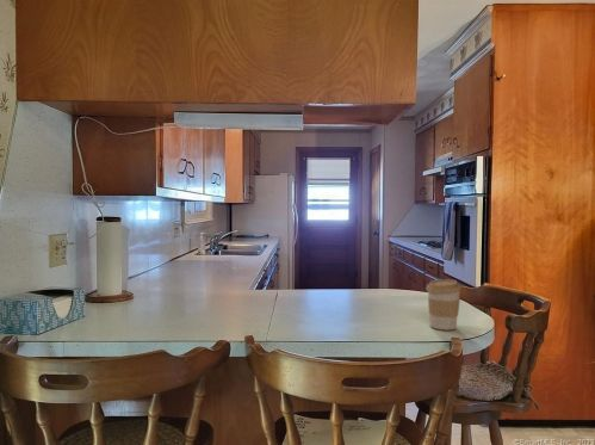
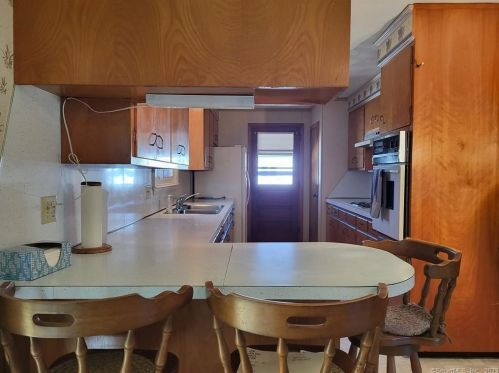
- coffee cup [426,278,463,330]
